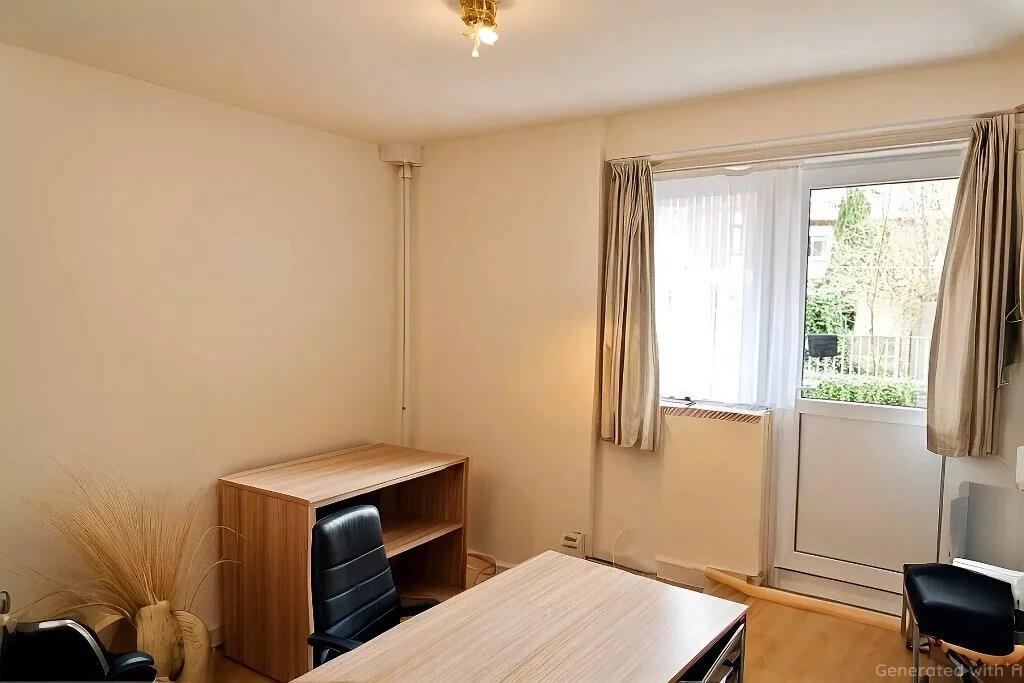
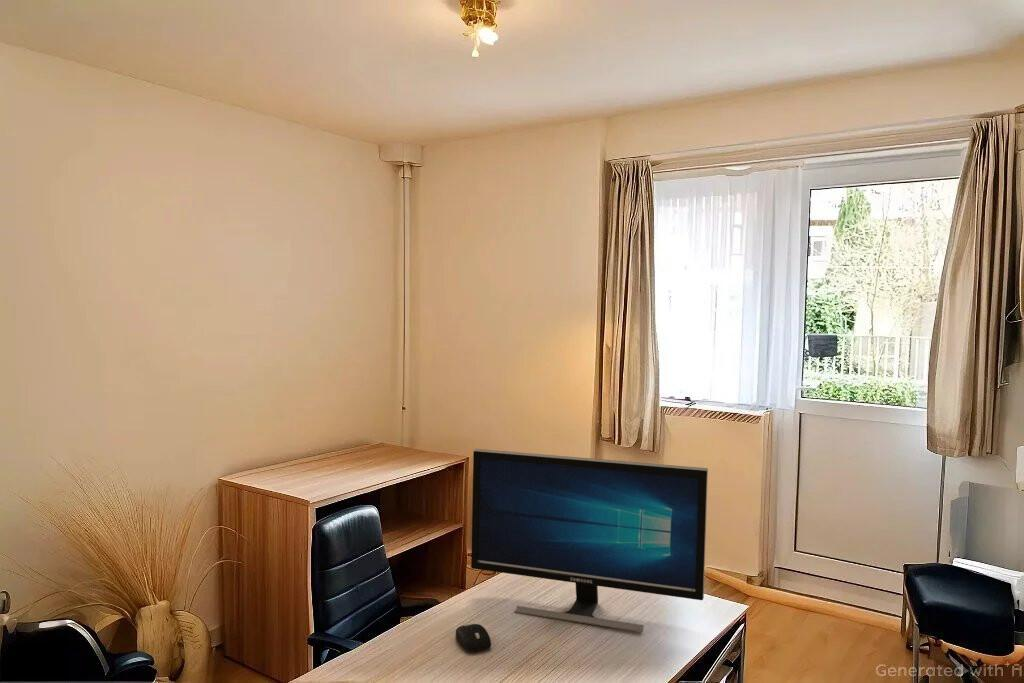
+ computer monitor [470,448,709,633]
+ computer mouse [455,623,492,653]
